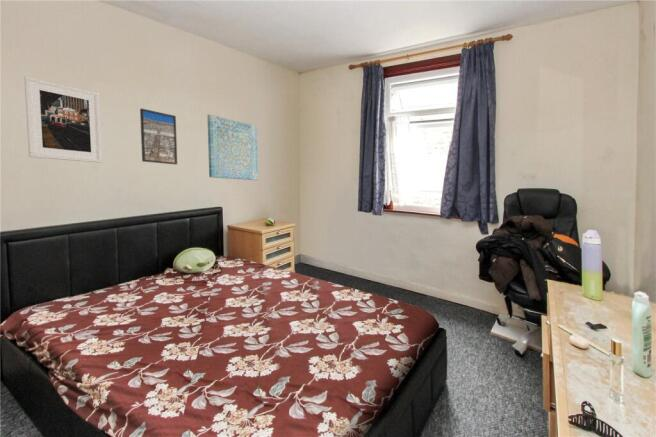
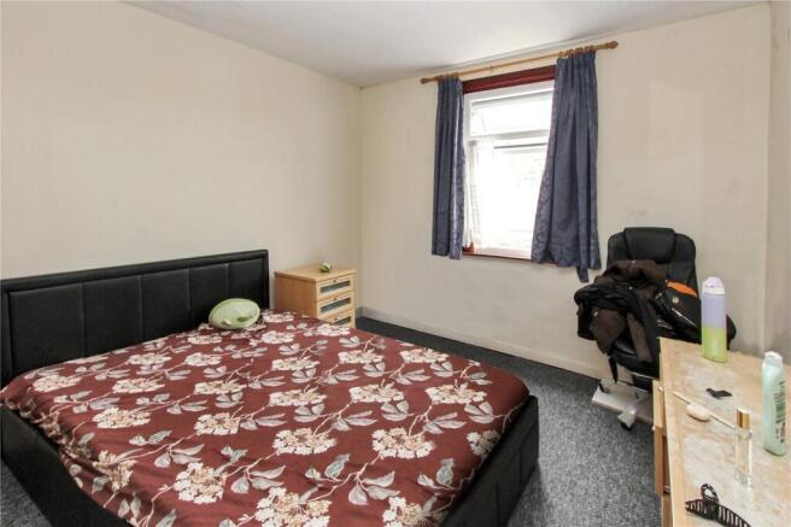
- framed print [139,108,178,165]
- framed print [23,75,103,164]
- wall art [206,113,259,181]
